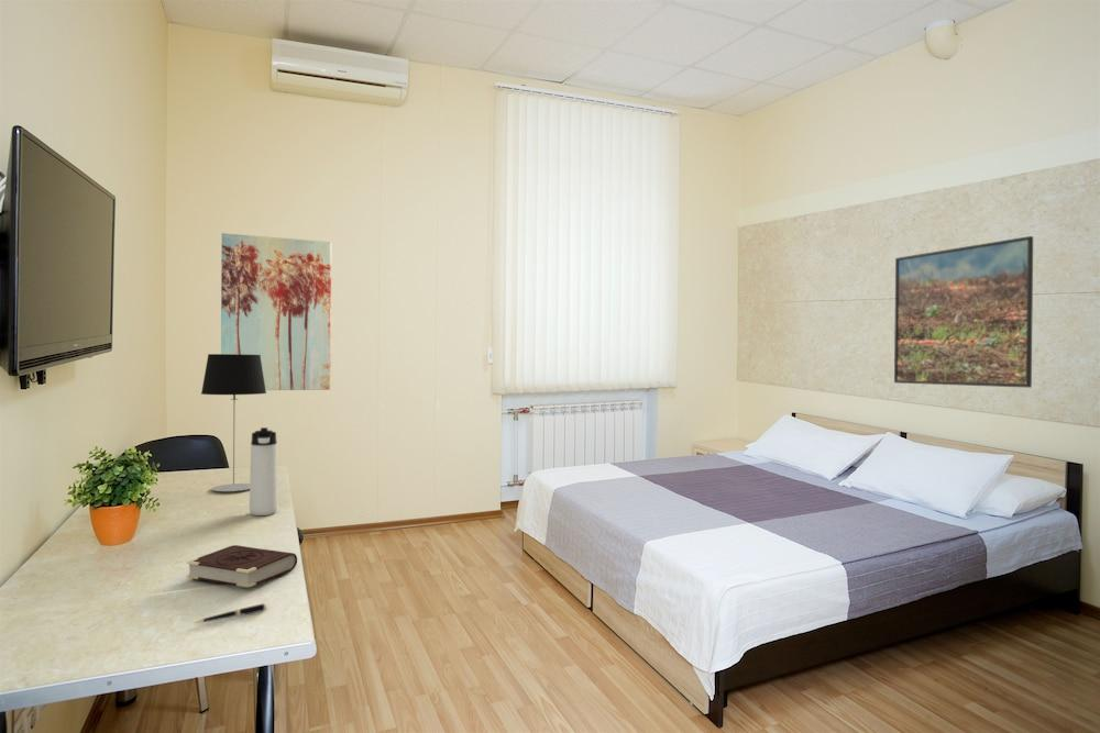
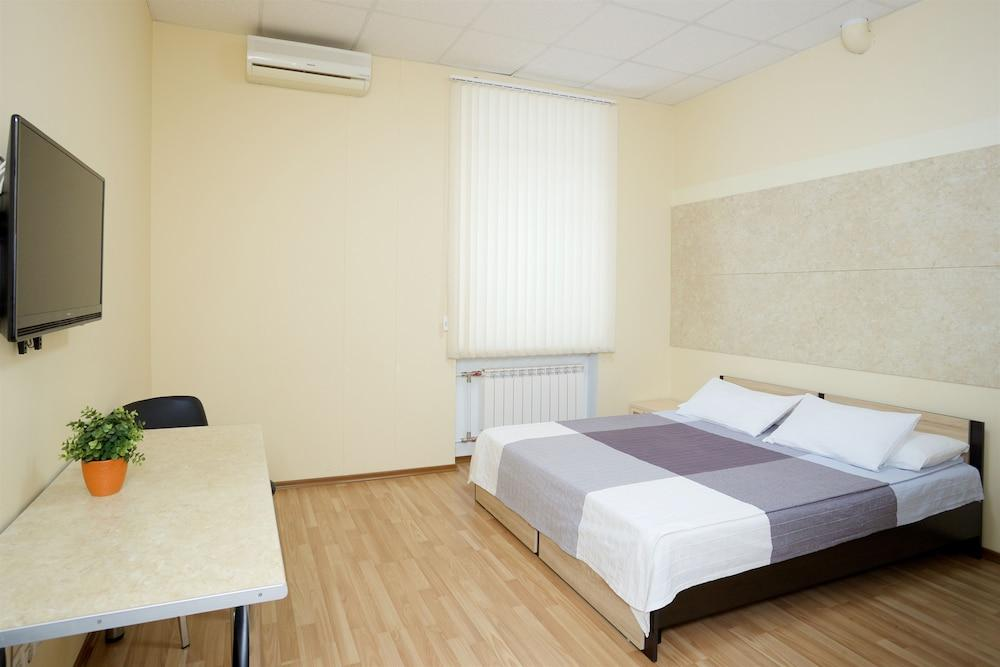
- table lamp [200,353,267,492]
- book [186,544,298,588]
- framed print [893,235,1034,389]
- wall art [220,232,332,391]
- thermos bottle [249,426,278,517]
- pen [193,602,267,624]
